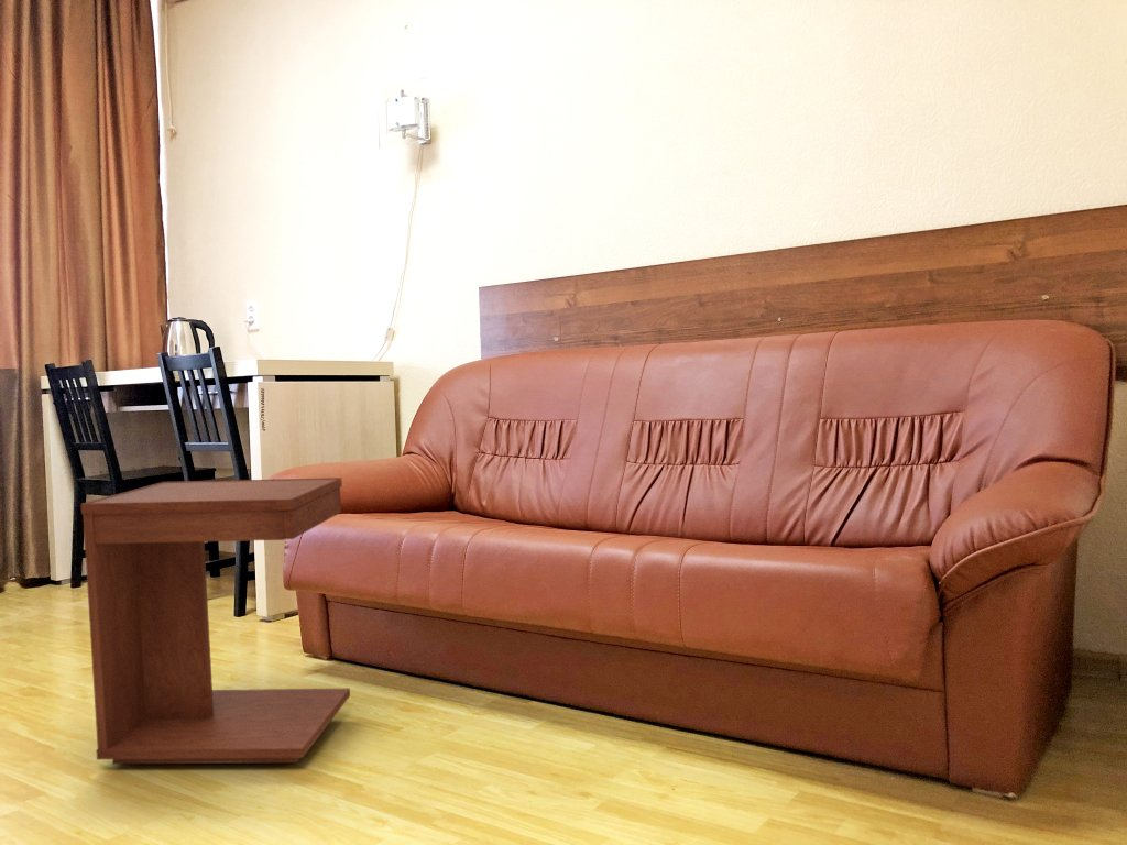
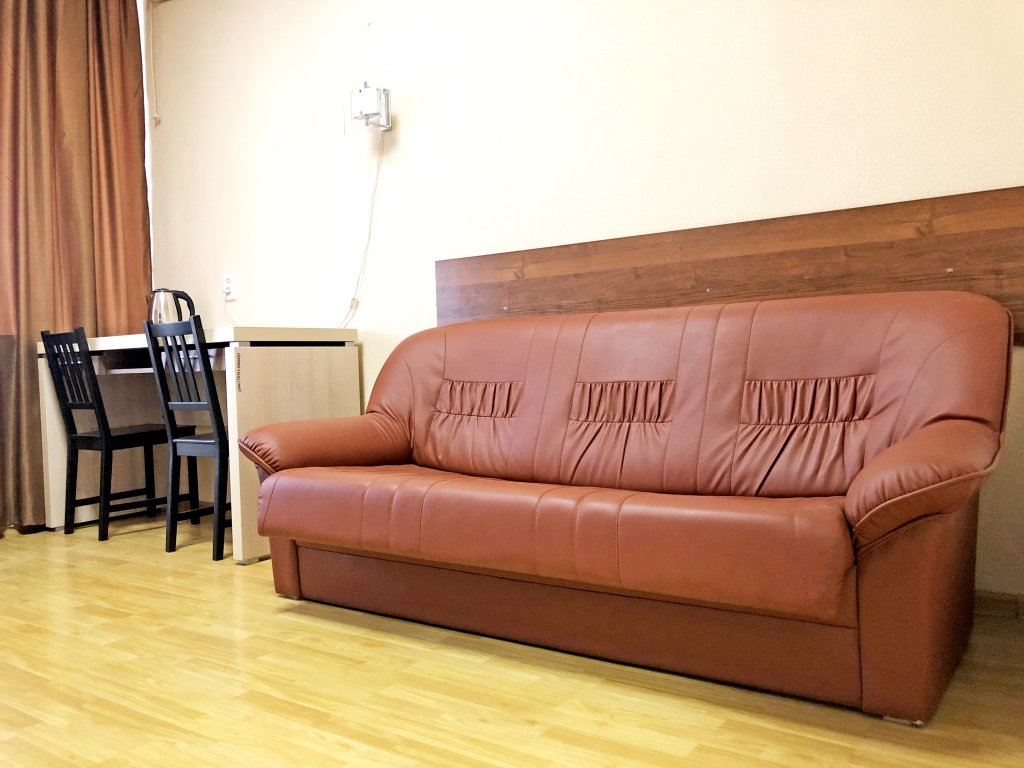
- side table [80,476,351,765]
